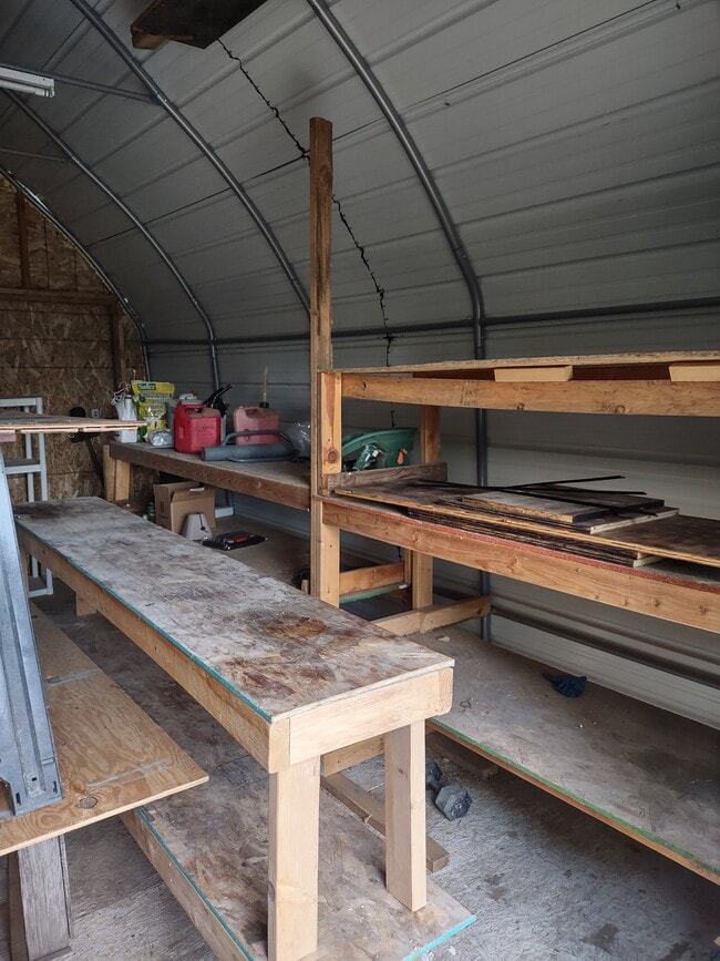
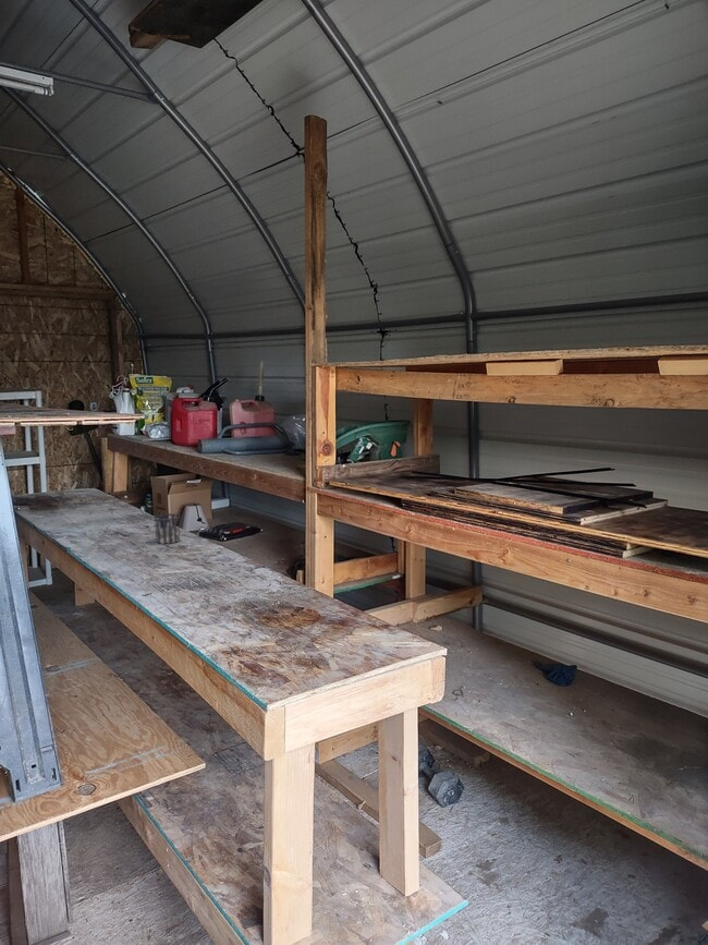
+ cup [152,512,181,545]
